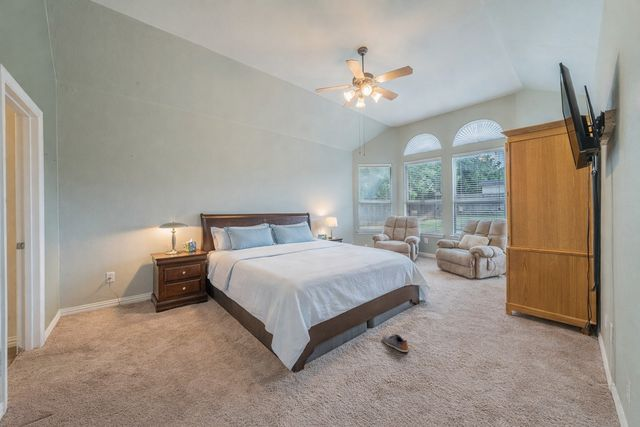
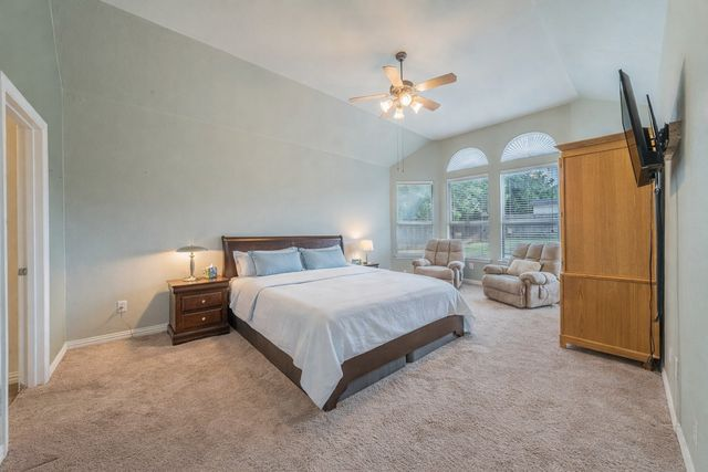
- shoe [382,333,411,353]
